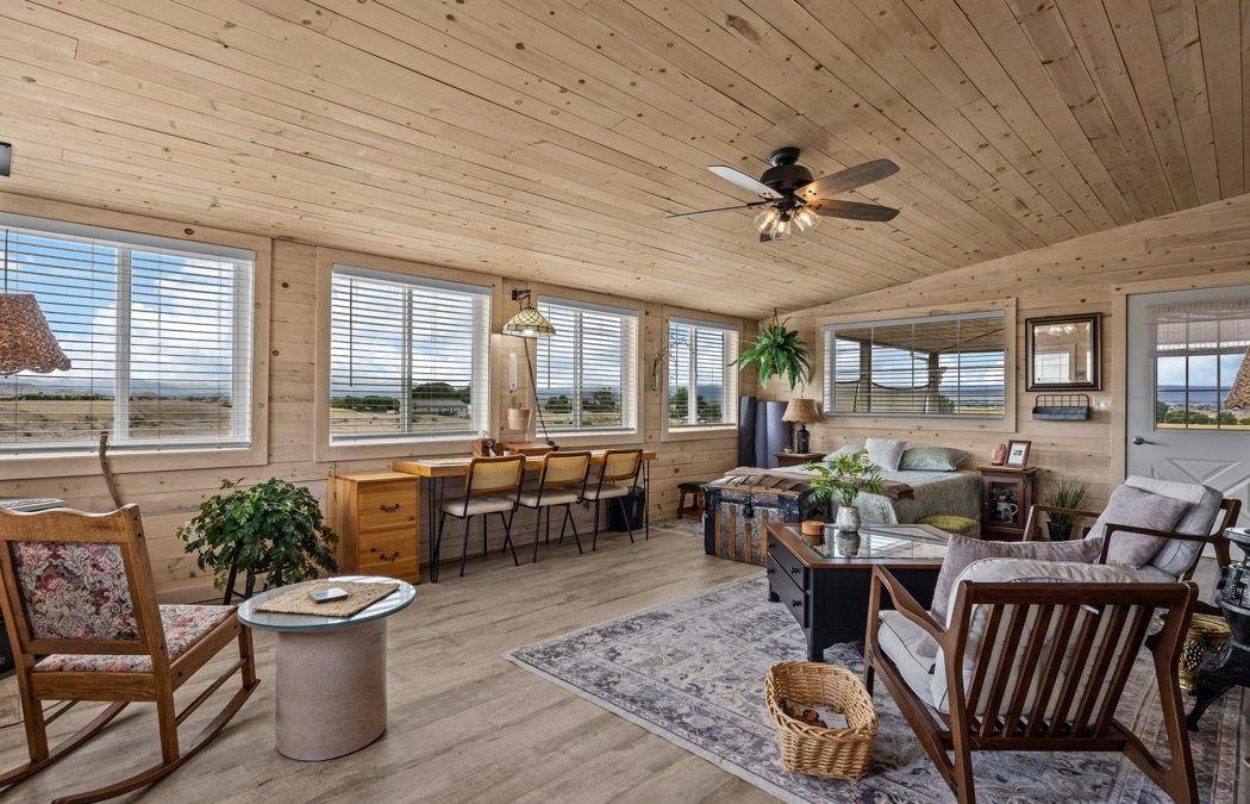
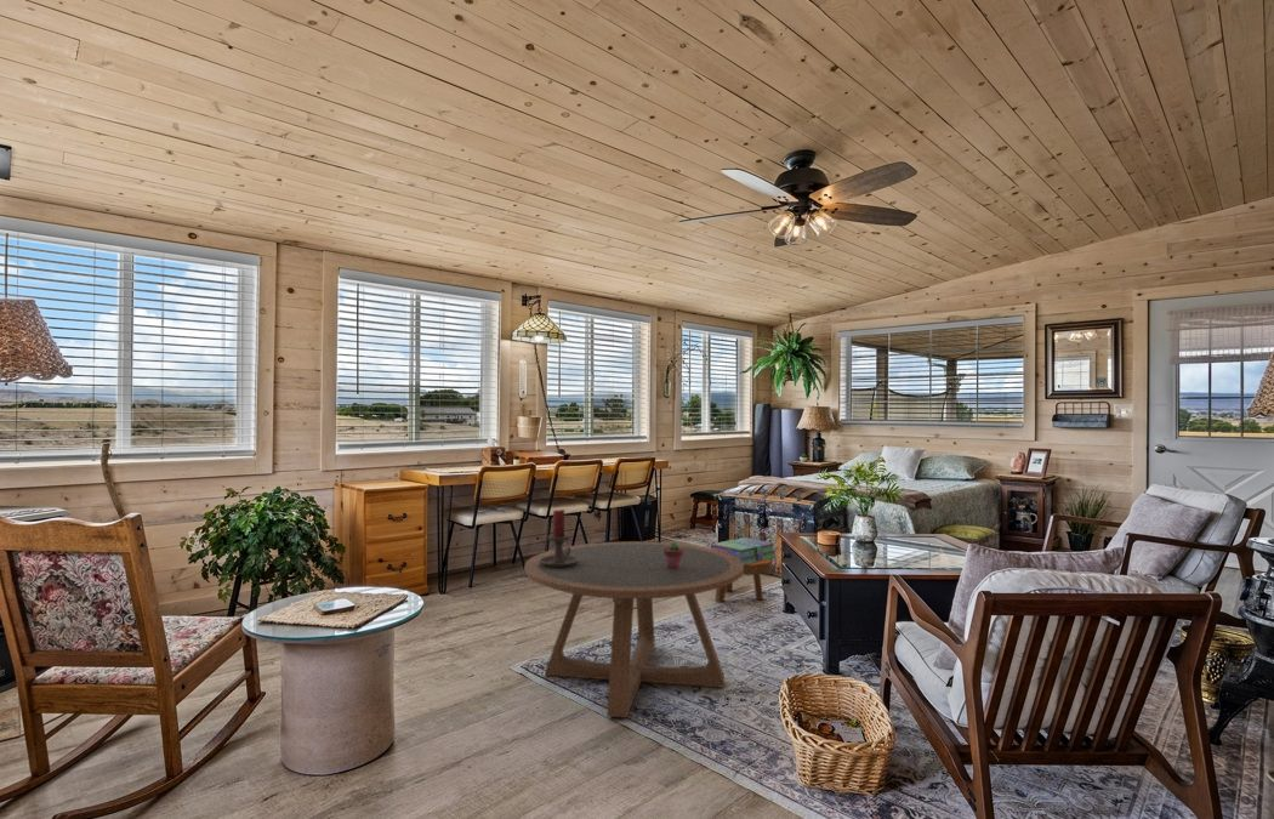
+ footstool [713,558,773,604]
+ candle holder [539,508,579,568]
+ coffee table [523,540,744,720]
+ stack of books [710,536,778,565]
+ potted succulent [664,540,683,569]
